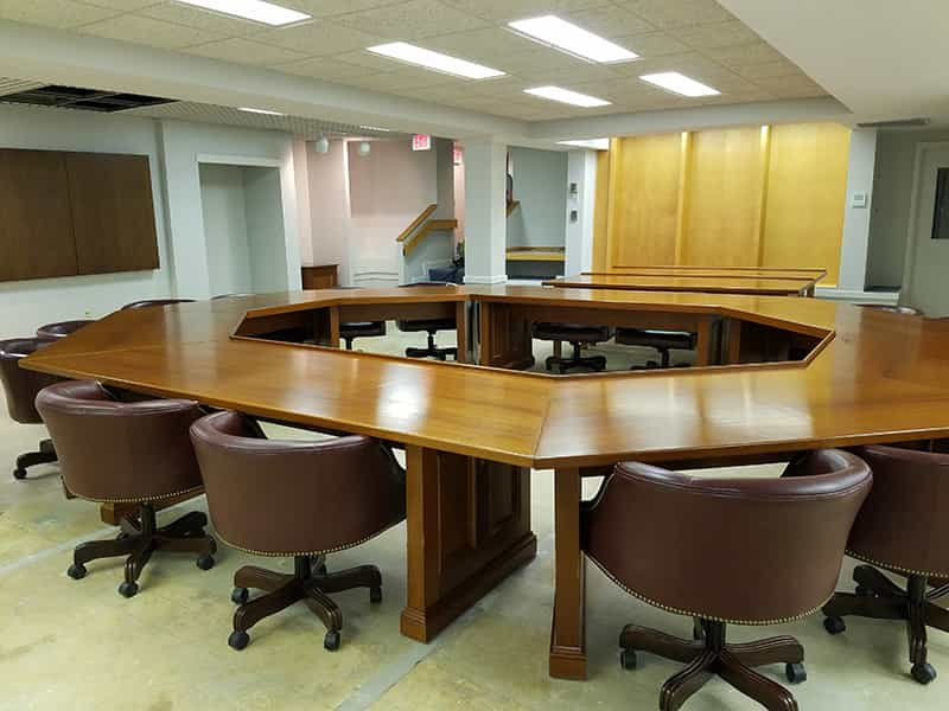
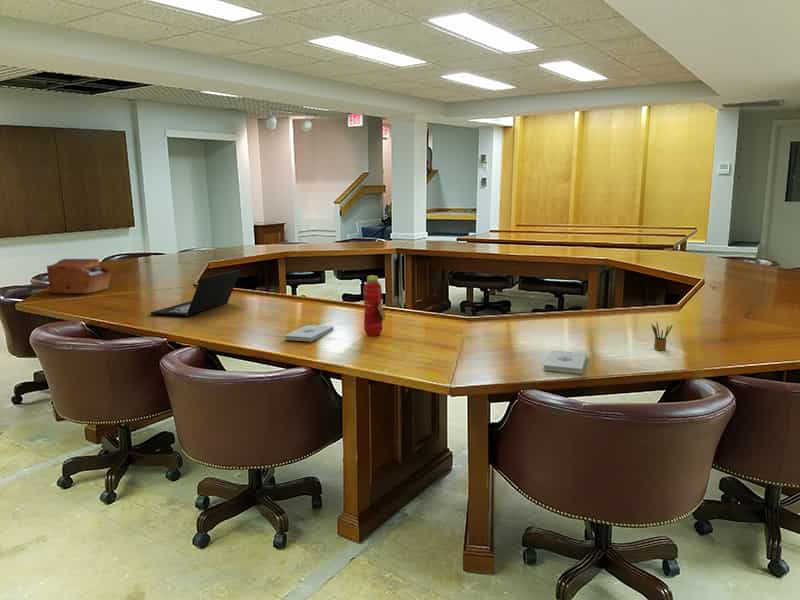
+ notepad [542,349,588,375]
+ laptop [150,269,241,317]
+ sewing box [46,258,112,295]
+ pencil box [650,321,674,351]
+ notepad [284,324,335,343]
+ water bottle [363,274,387,337]
